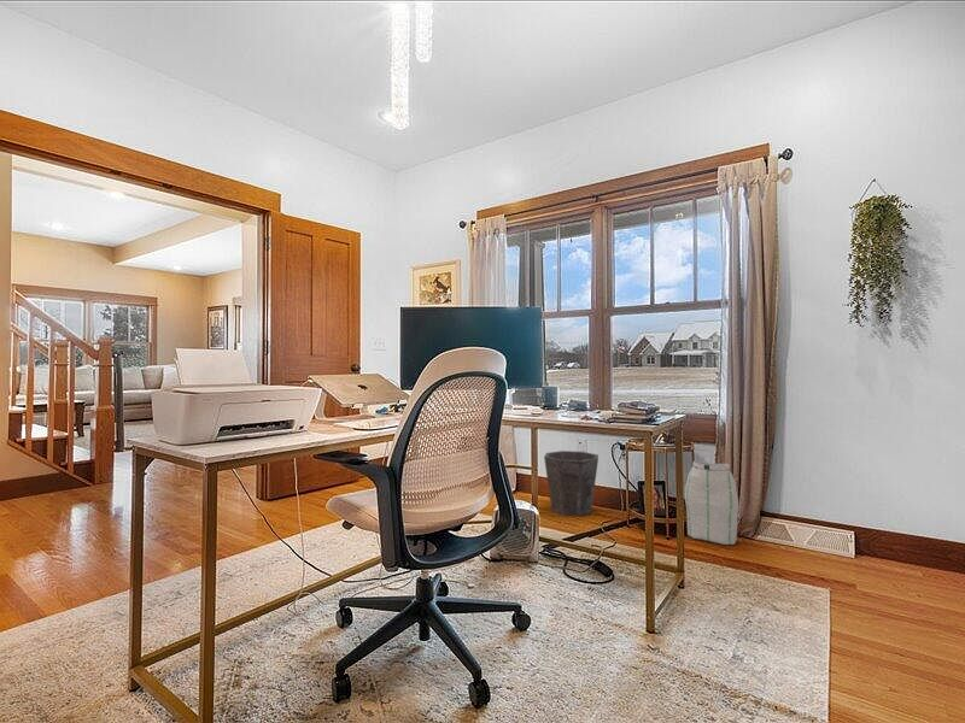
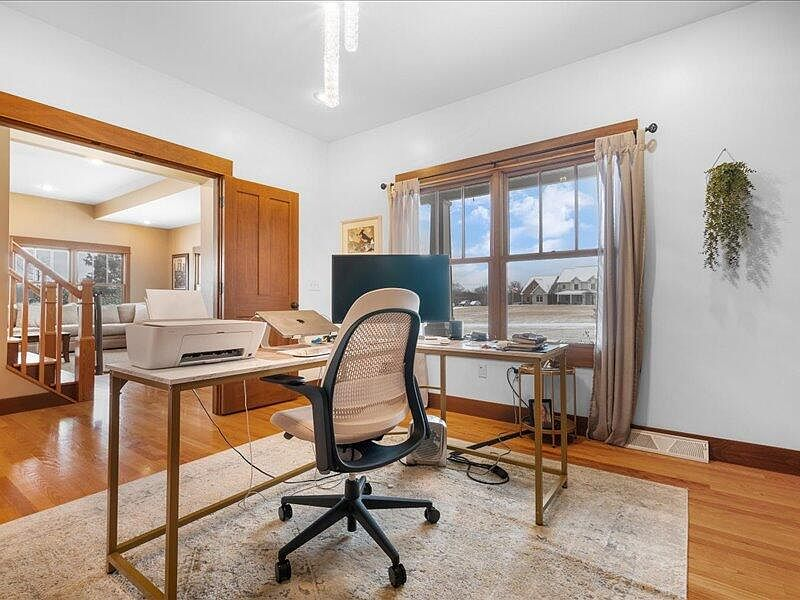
- skirt [684,460,739,546]
- waste bin [543,449,600,517]
